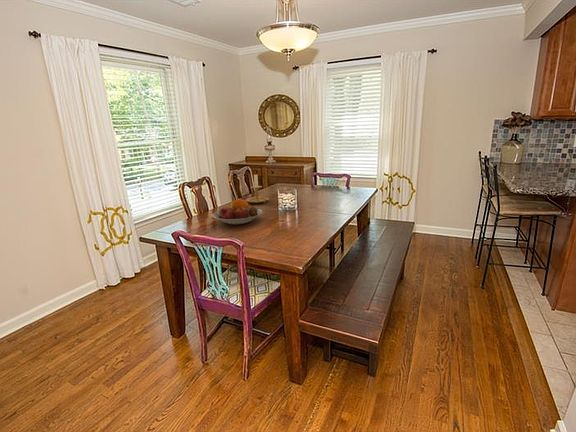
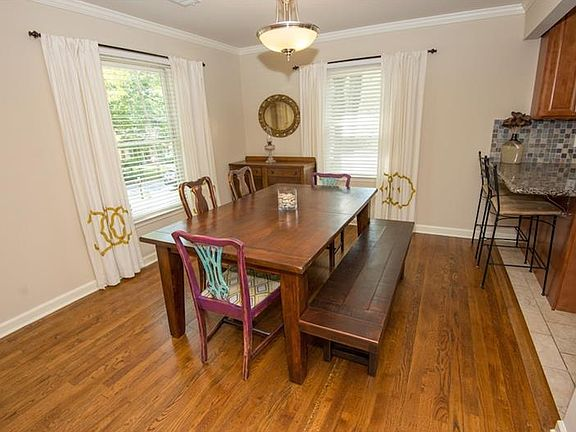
- fruit bowl [212,198,263,225]
- candle holder [245,173,270,204]
